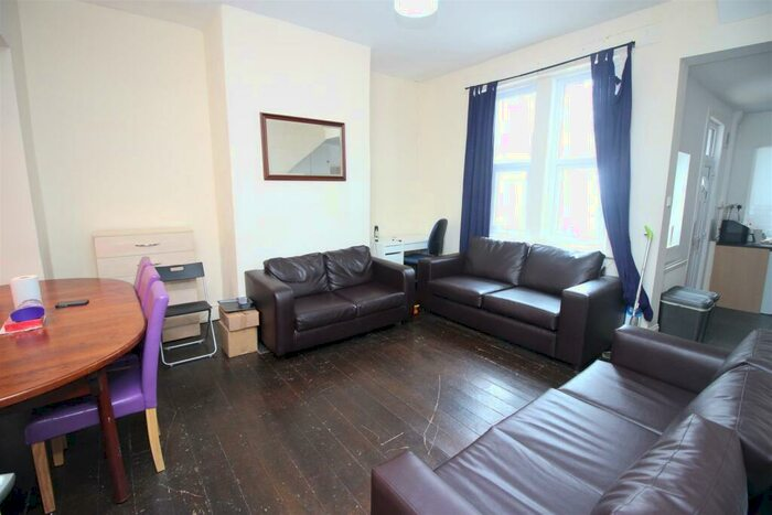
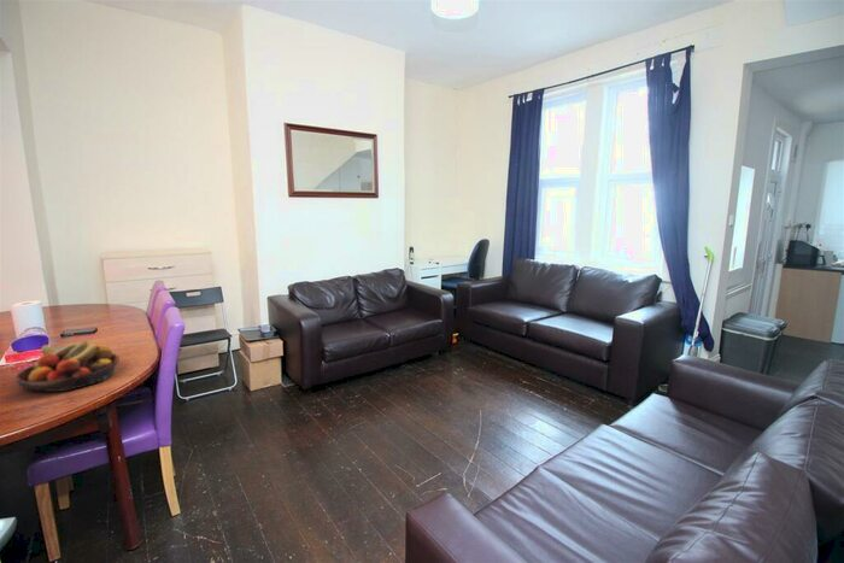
+ fruit bowl [14,340,121,393]
